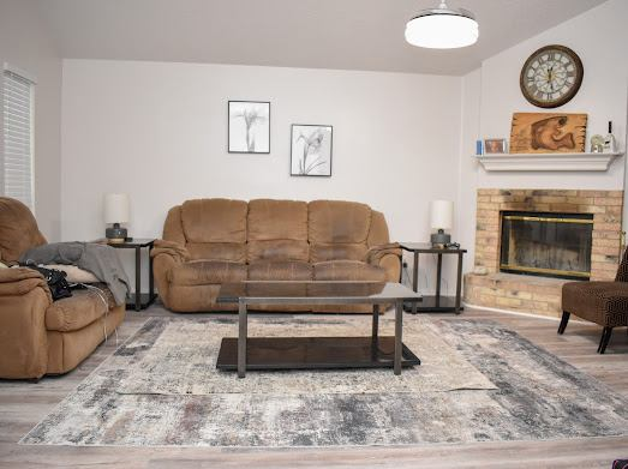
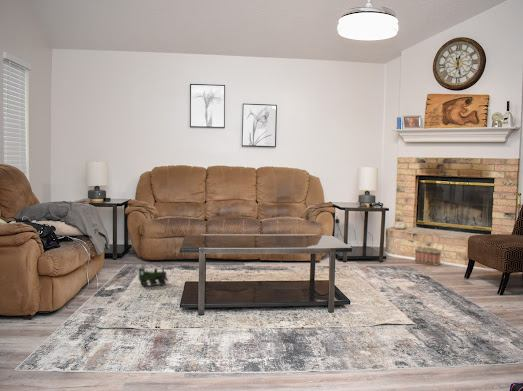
+ basket [414,230,442,267]
+ toy train [138,267,169,288]
